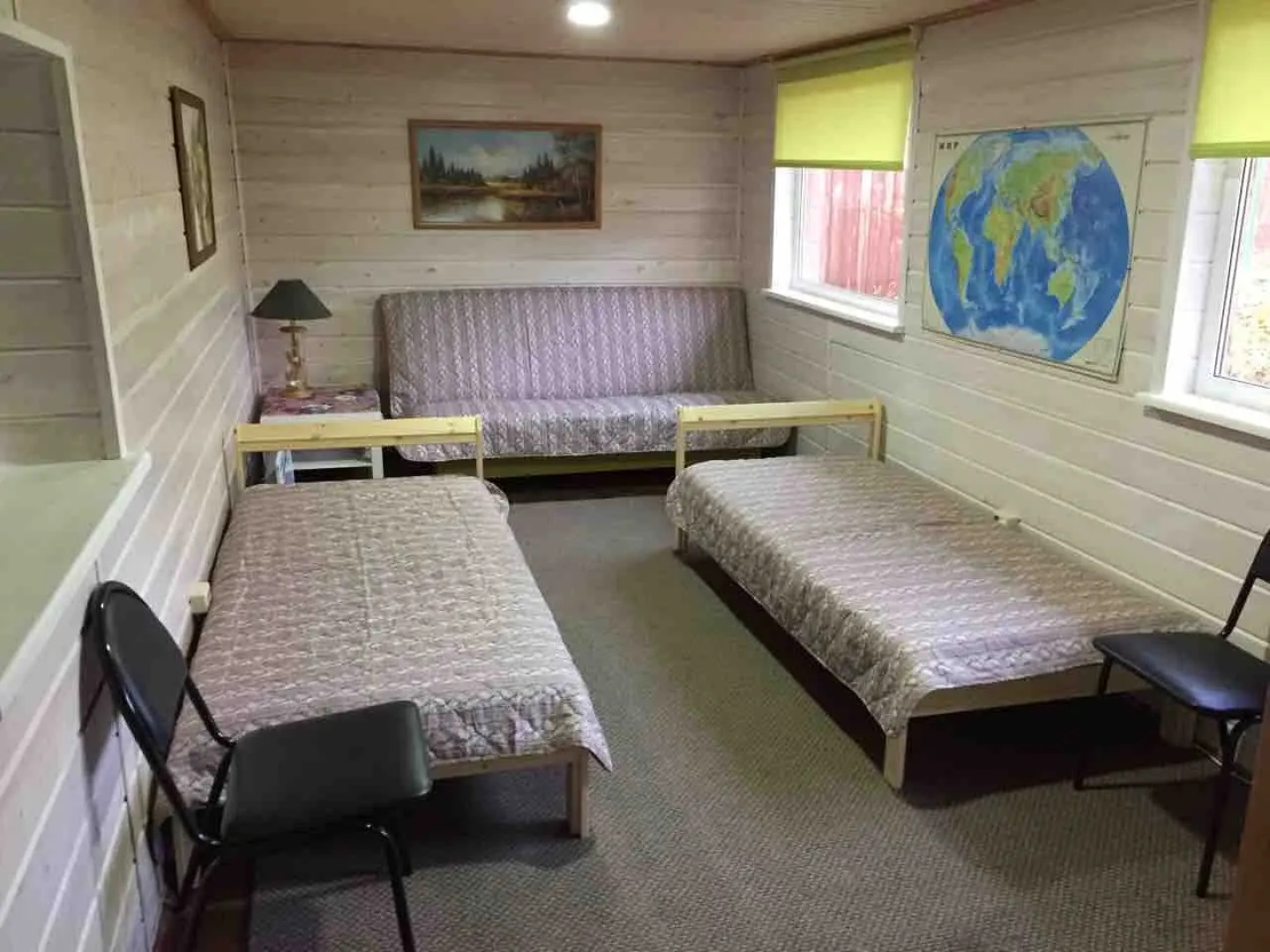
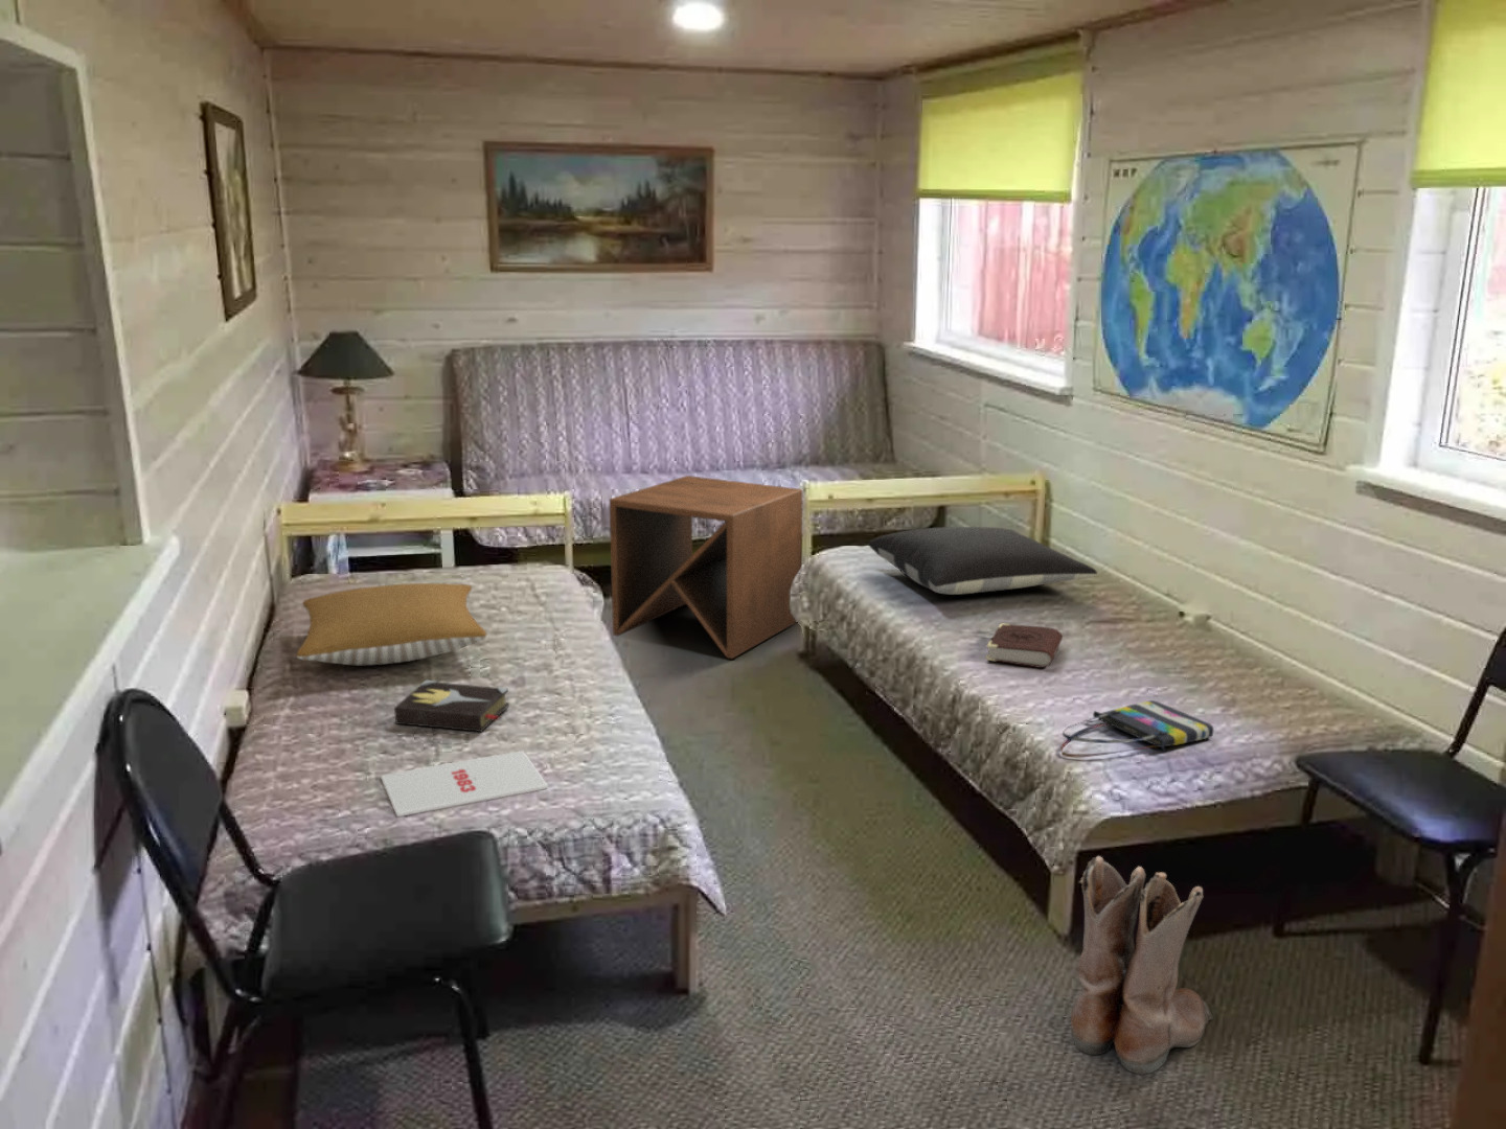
+ pillow [867,525,1098,595]
+ boots [1070,855,1214,1076]
+ book [985,623,1064,669]
+ pillow [296,582,487,666]
+ tote bag [1059,700,1215,758]
+ side table [608,474,803,659]
+ magazine [379,750,549,817]
+ hardback book [394,680,510,733]
